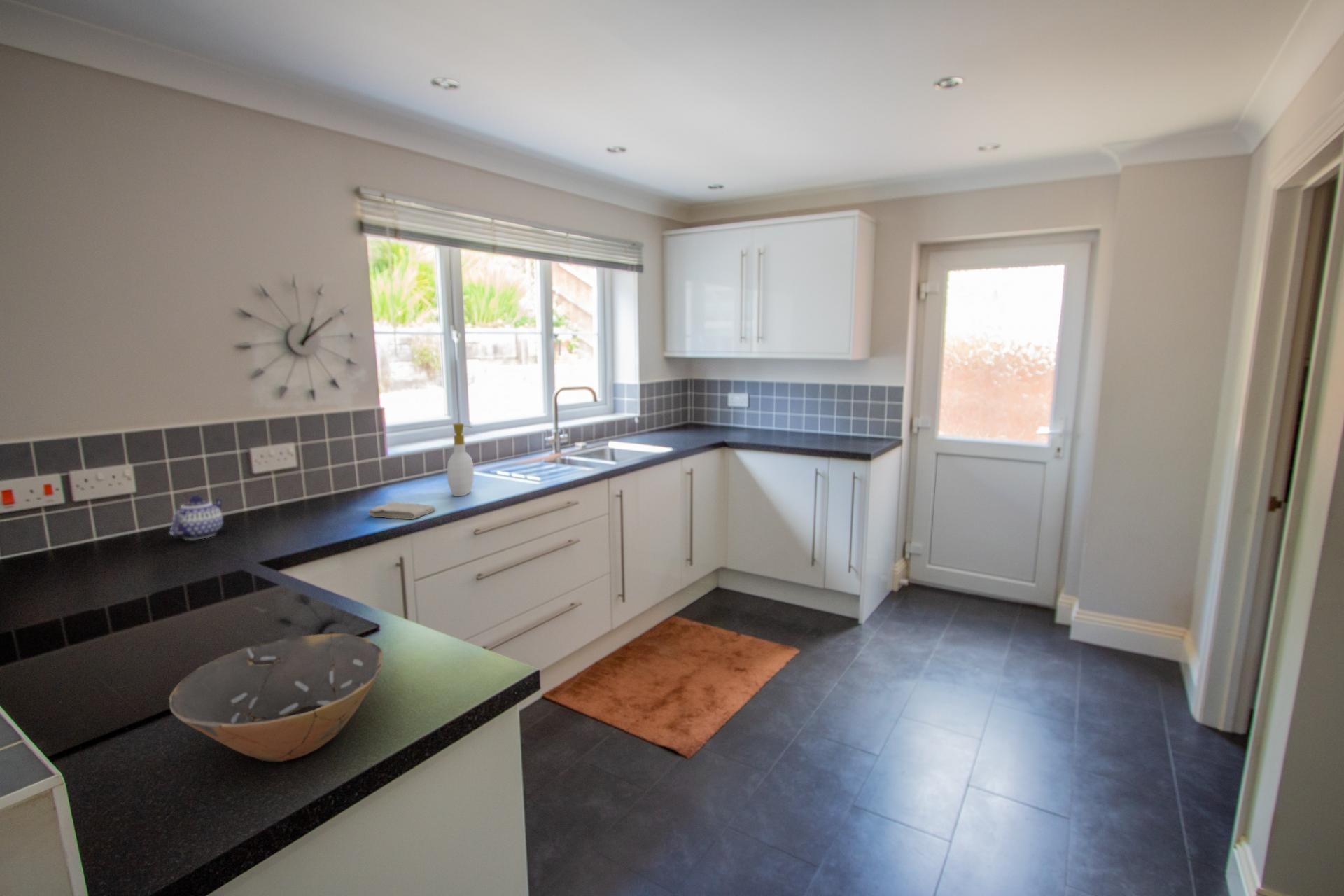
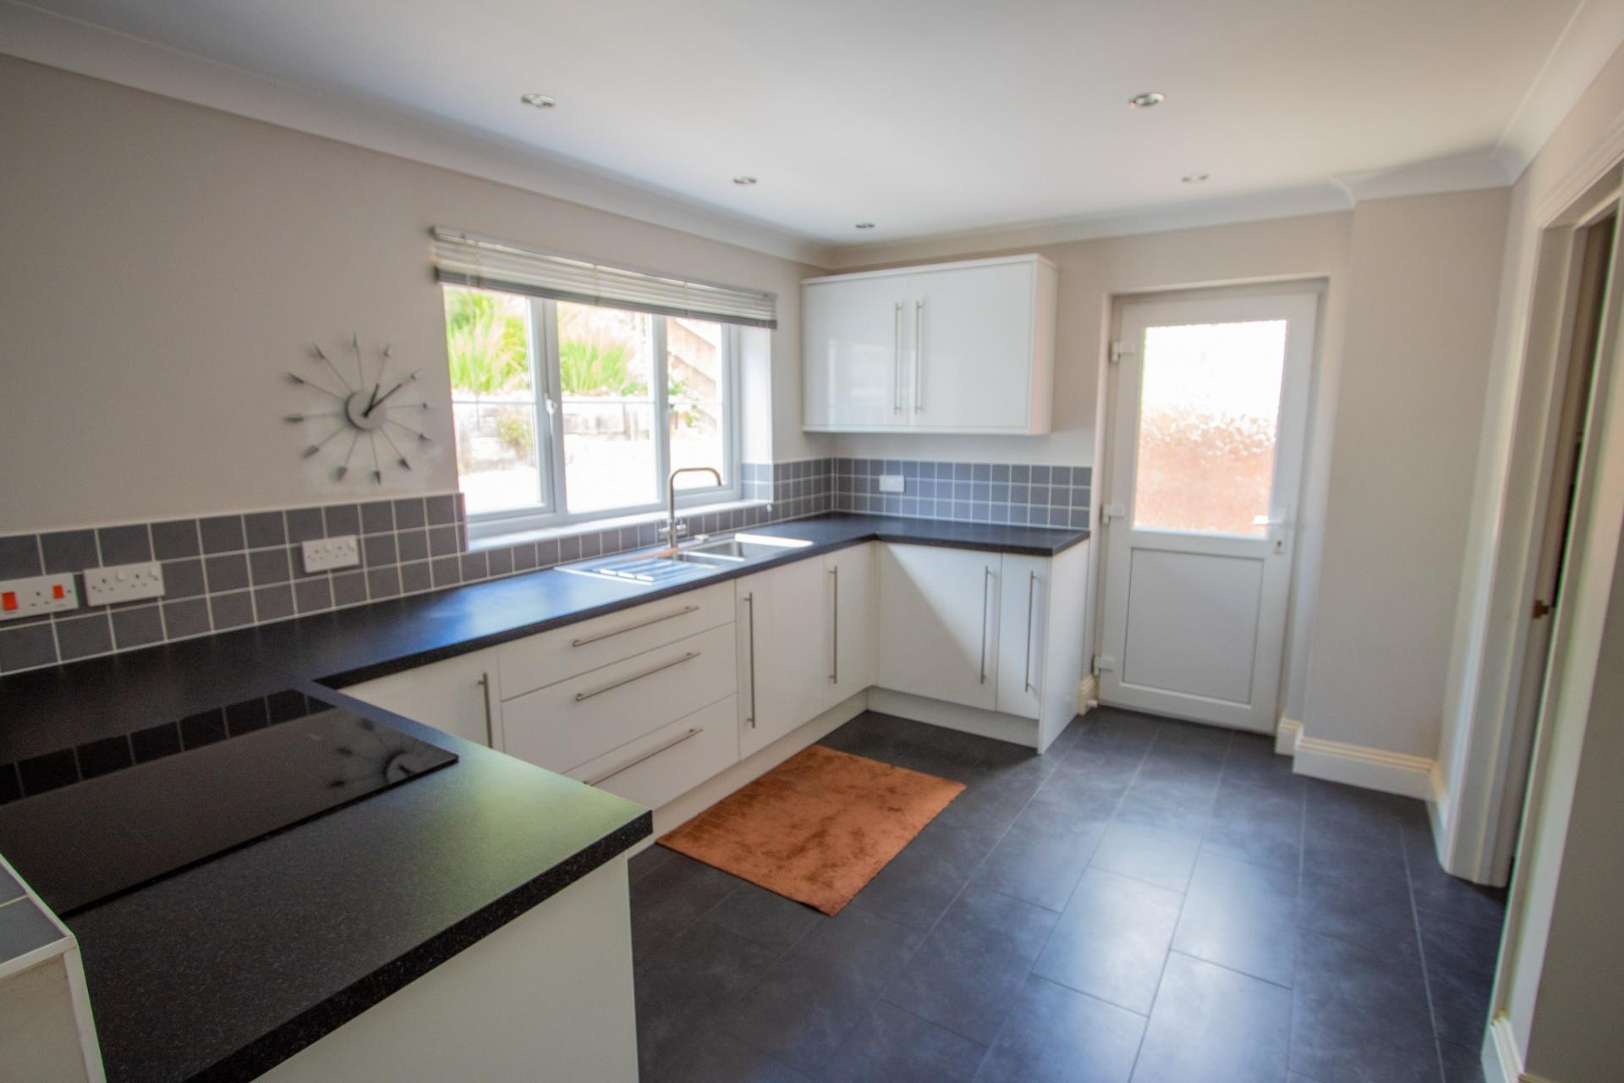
- teapot [169,495,223,540]
- soap bottle [447,423,475,497]
- washcloth [367,501,436,520]
- bowl [169,633,384,762]
